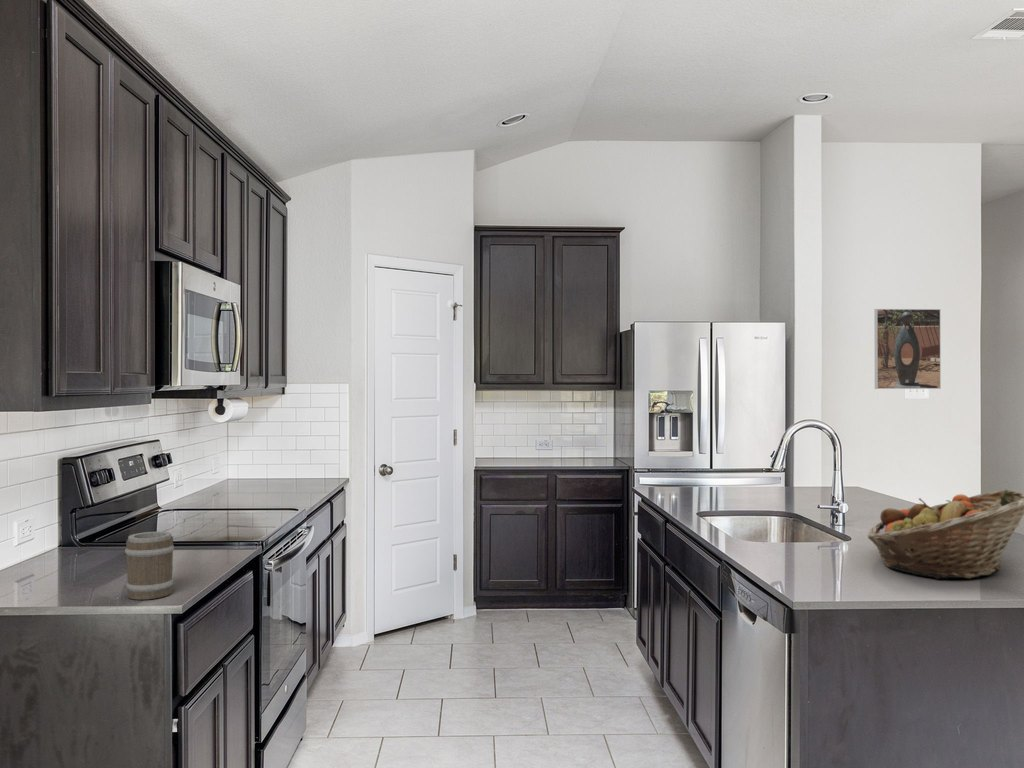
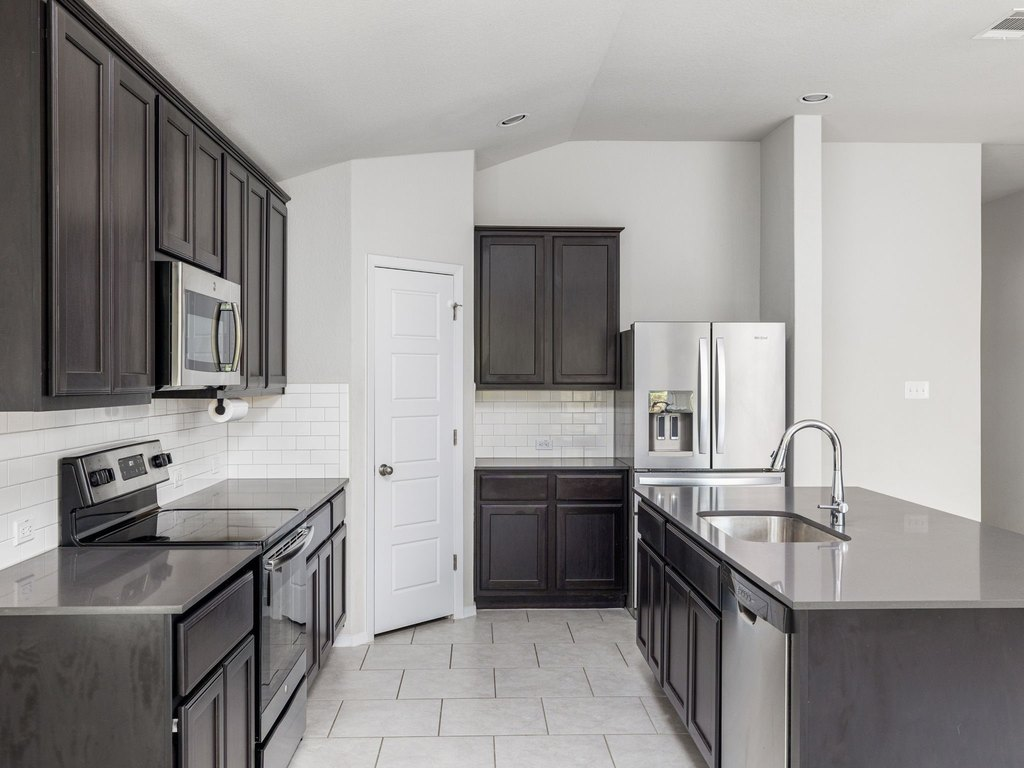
- barrel [124,531,175,601]
- fruit basket [867,489,1024,580]
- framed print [874,308,942,390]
